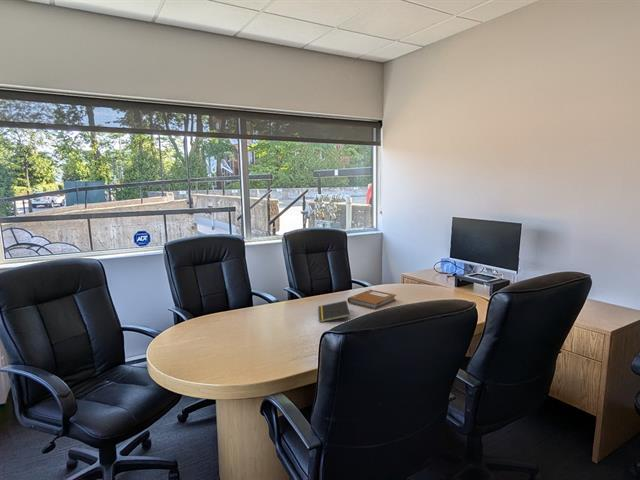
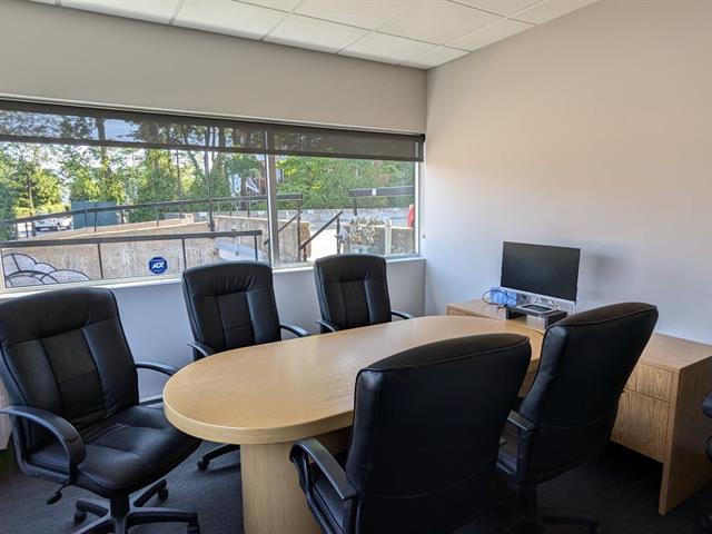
- notepad [317,300,351,323]
- notebook [346,289,397,310]
